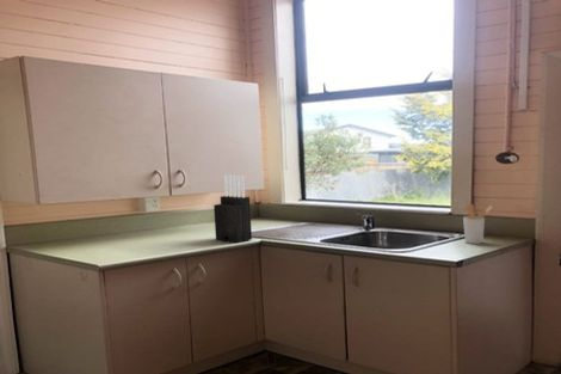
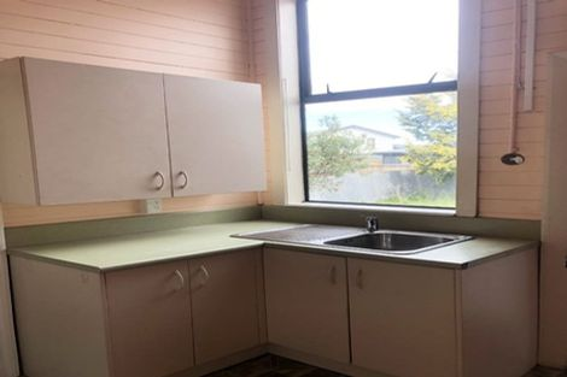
- knife block [212,174,253,244]
- utensil holder [462,203,494,245]
